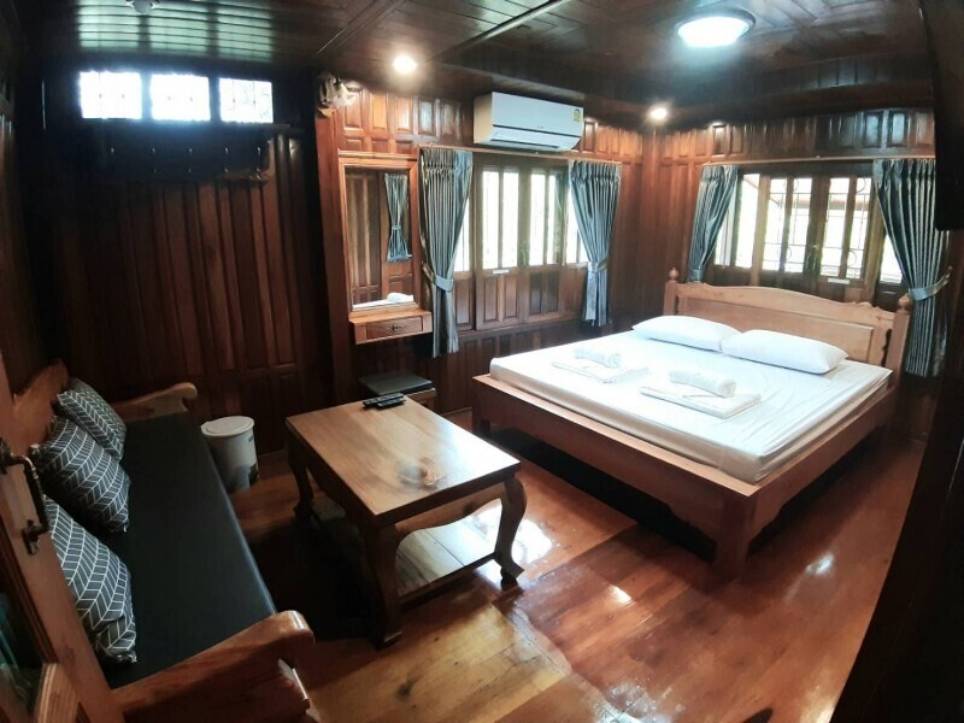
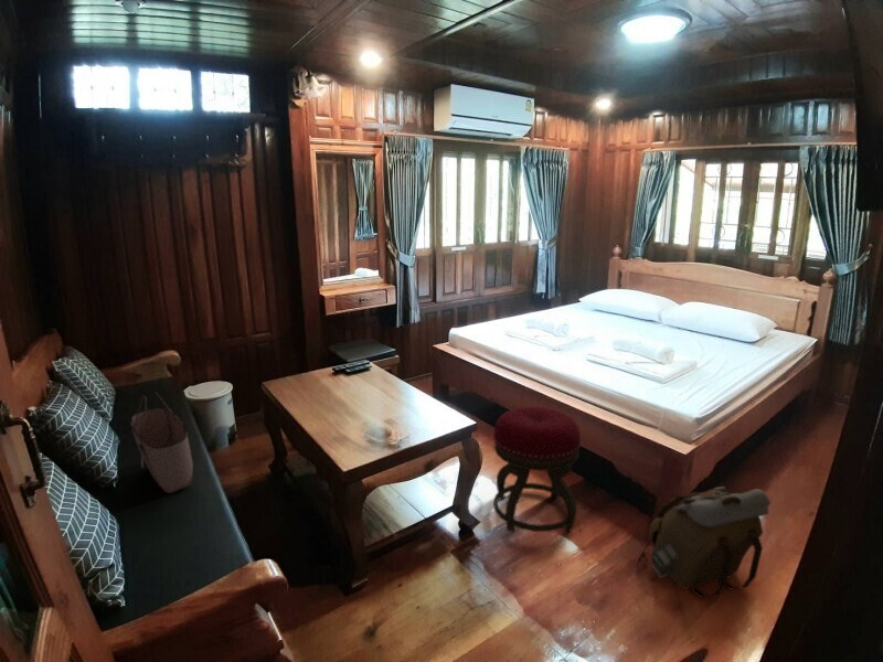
+ stool [492,405,582,534]
+ tote bag [129,392,194,494]
+ backpack [638,485,772,599]
